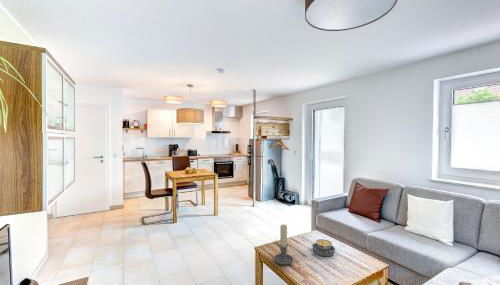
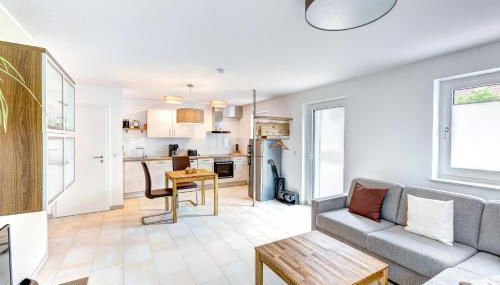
- bowl [311,238,336,258]
- candle holder [273,223,295,266]
